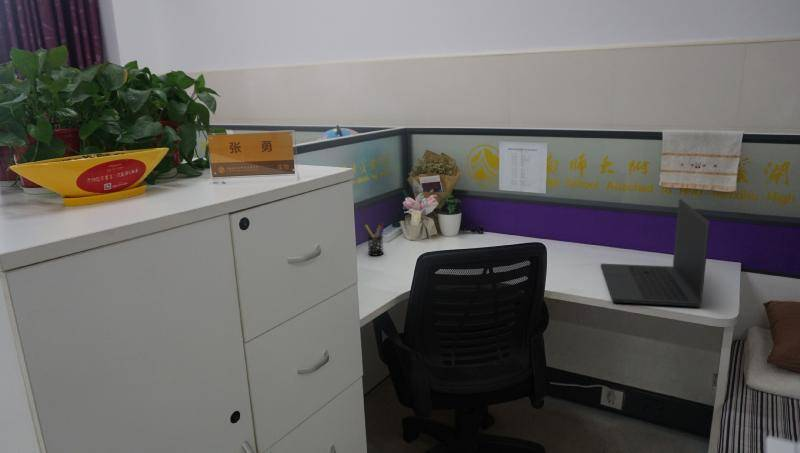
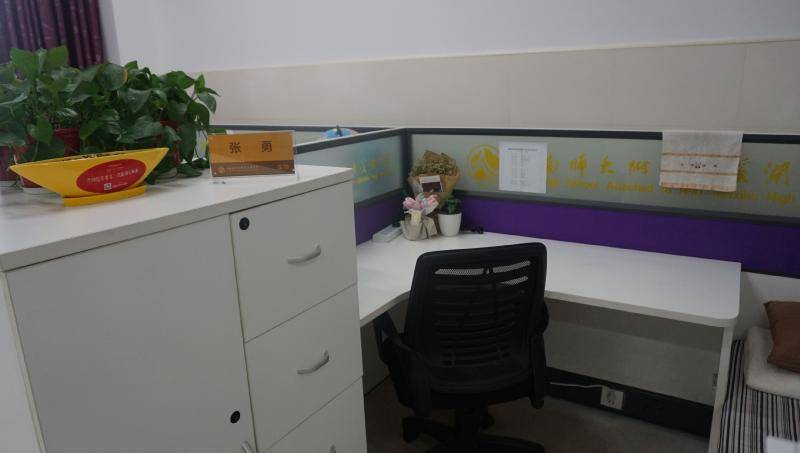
- laptop [600,198,711,308]
- pen holder [364,222,385,257]
